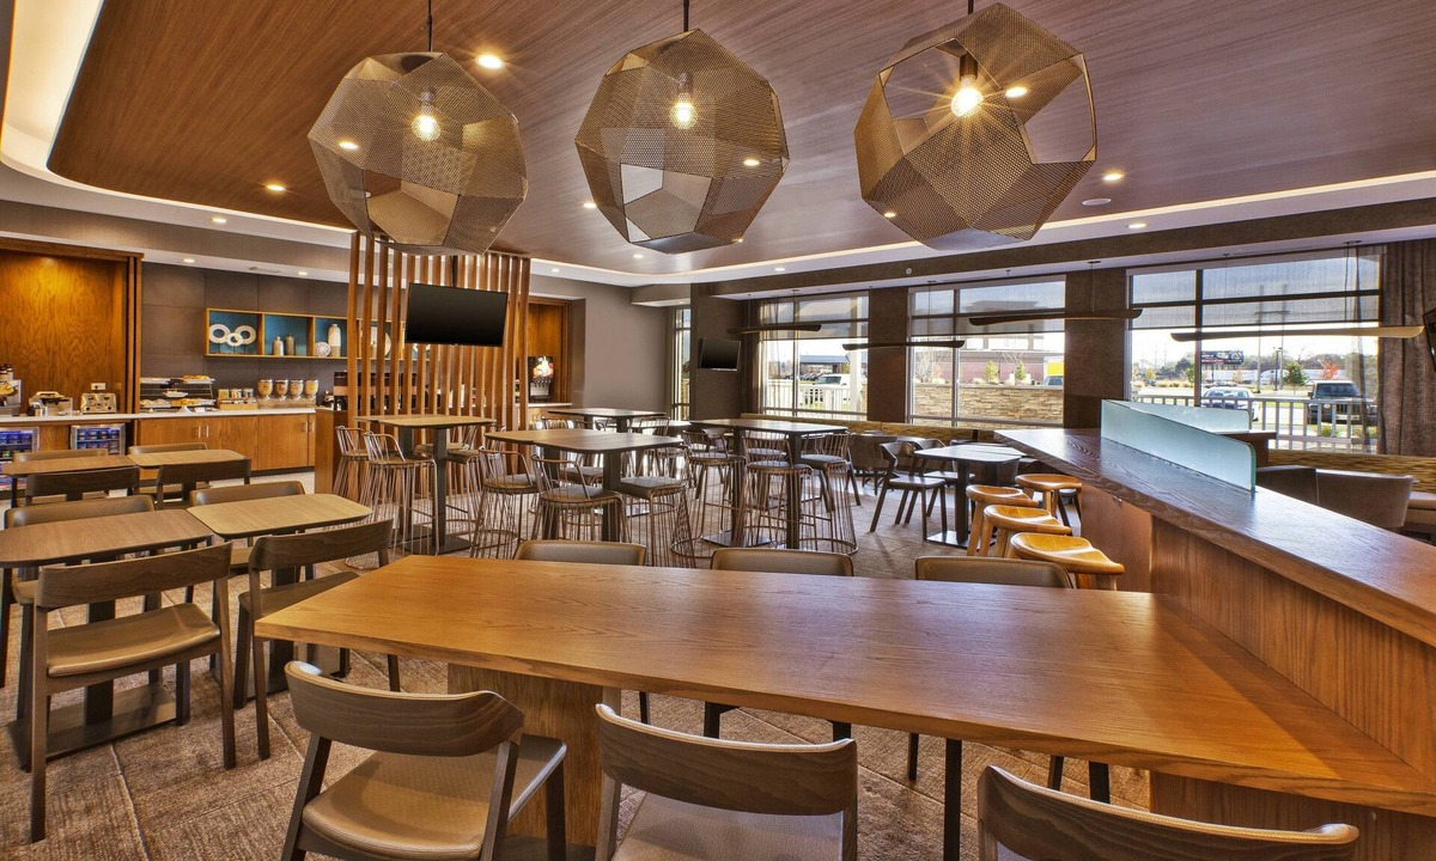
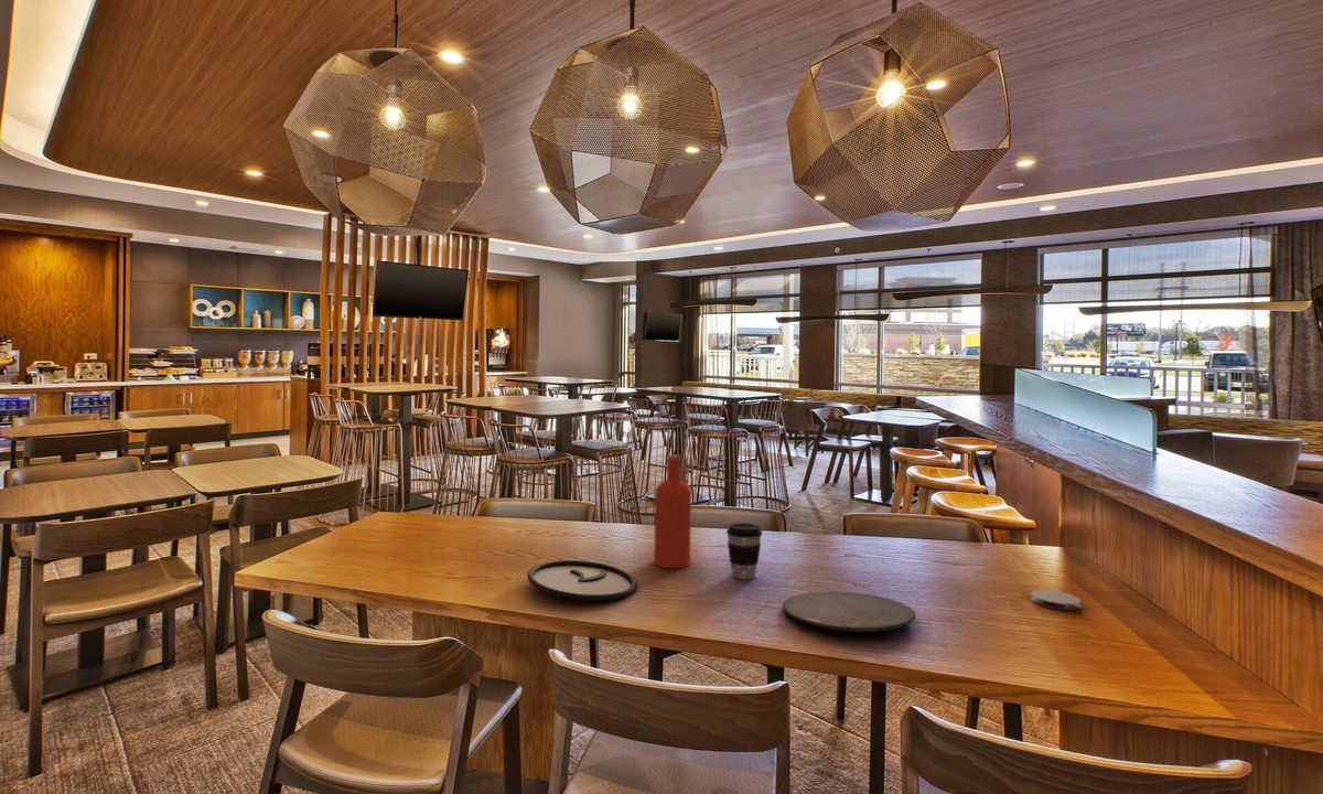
+ bottle [653,453,692,569]
+ plate [526,559,638,602]
+ plate [782,591,916,633]
+ coaster [1030,589,1083,611]
+ coffee cup [725,523,763,580]
